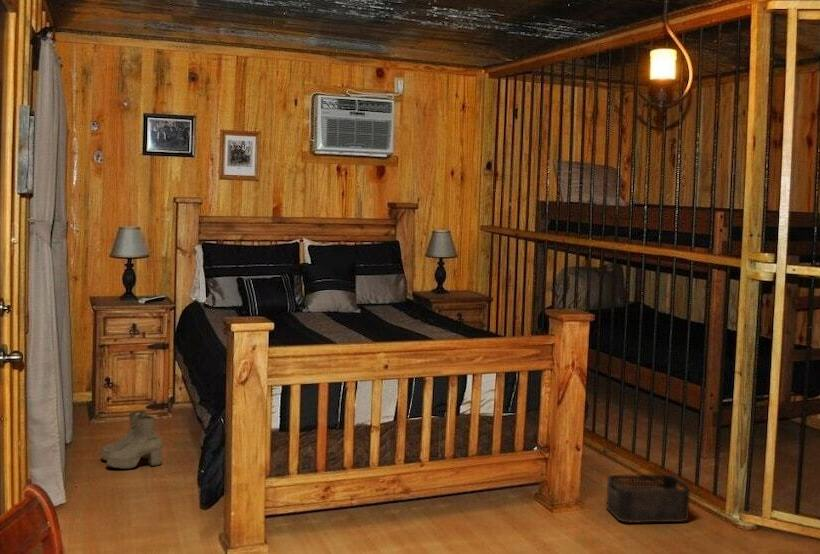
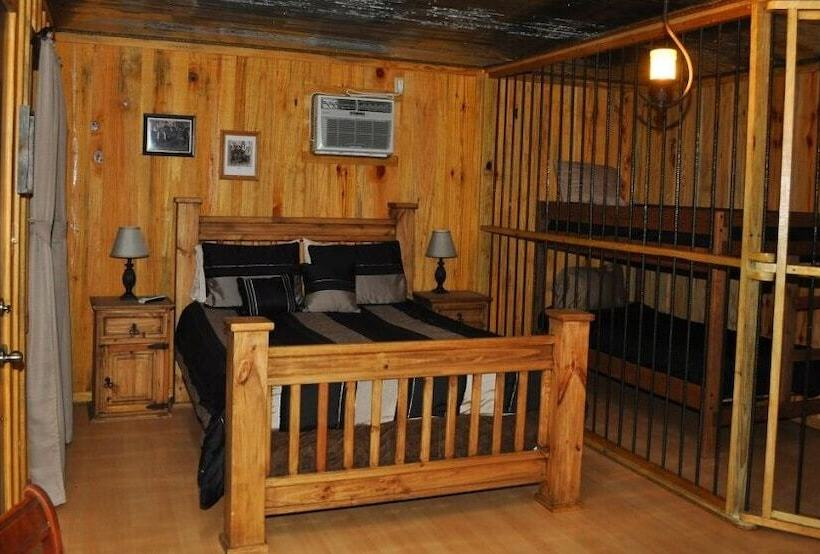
- boots [100,410,163,470]
- storage bin [605,473,691,524]
